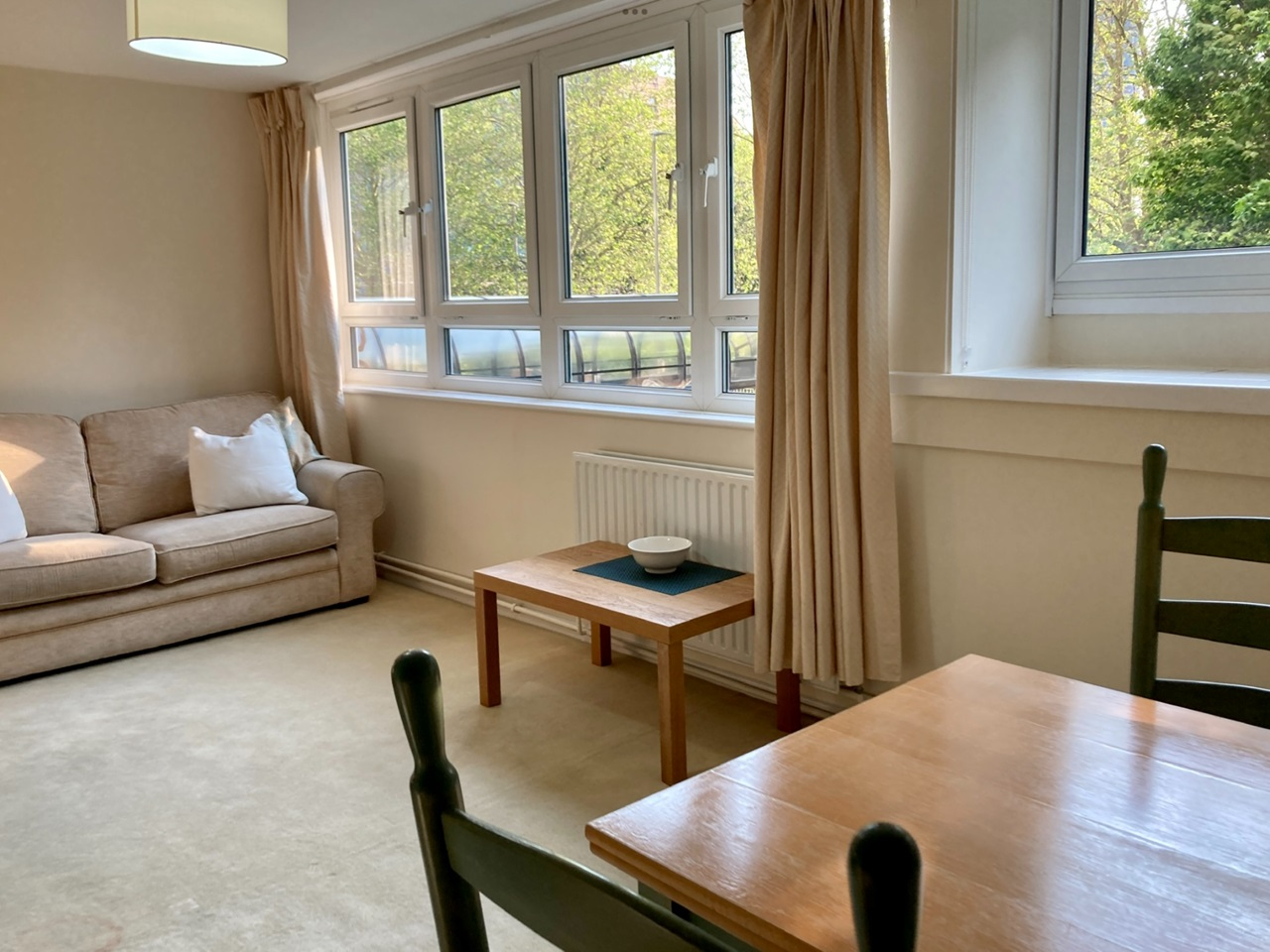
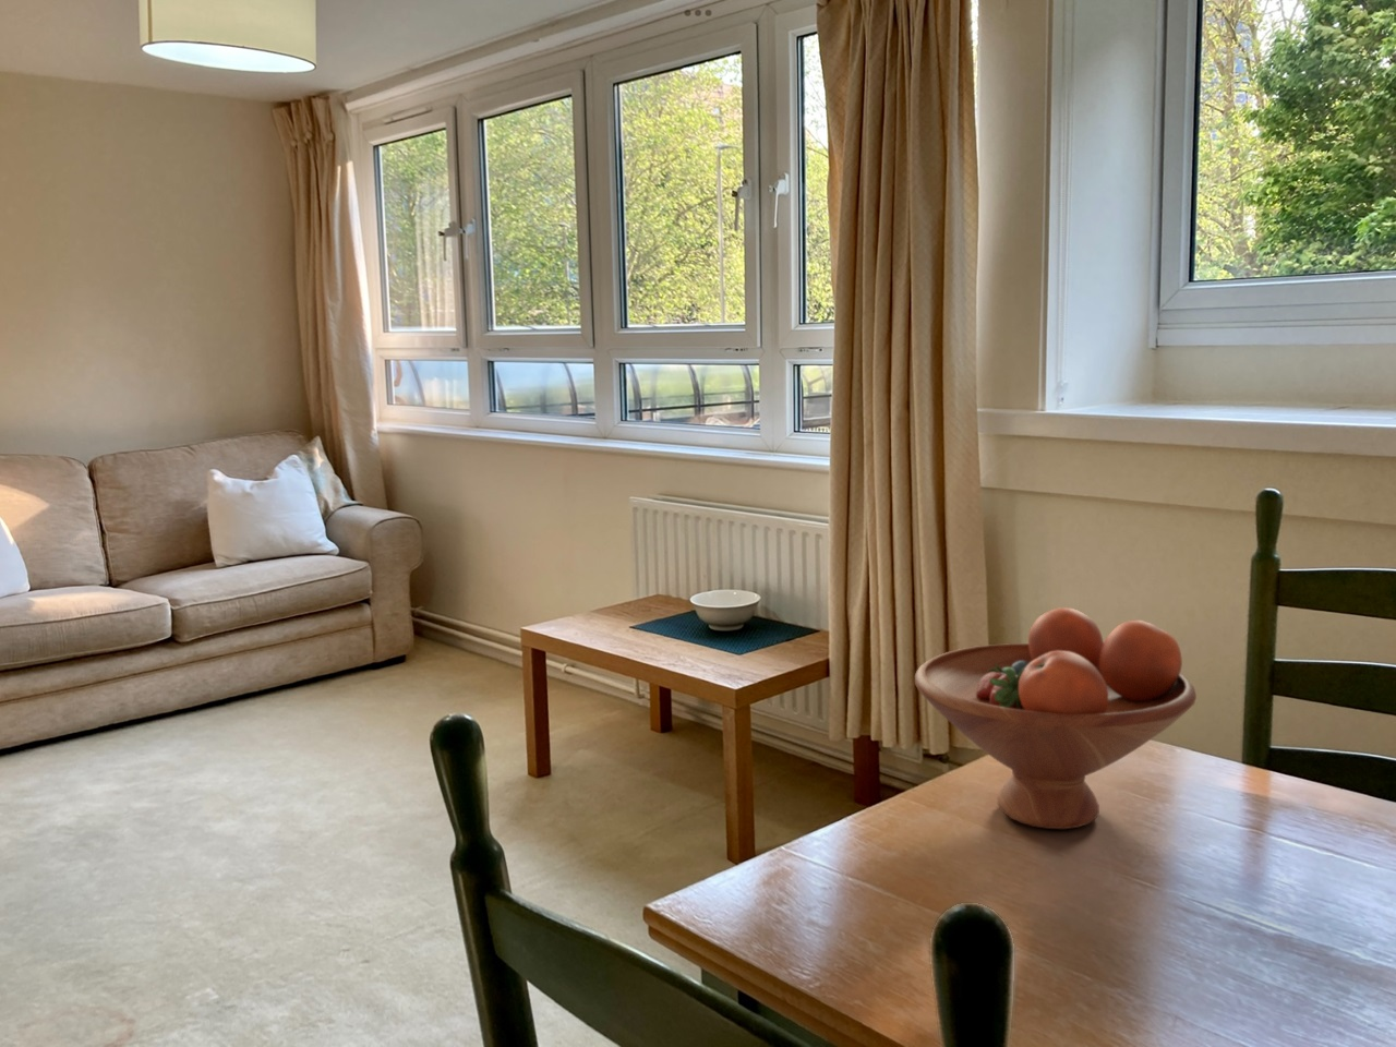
+ fruit bowl [913,606,1197,830]
